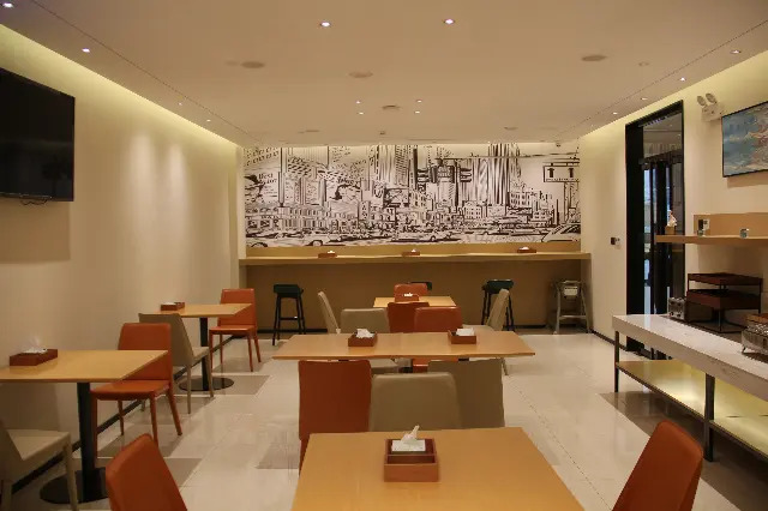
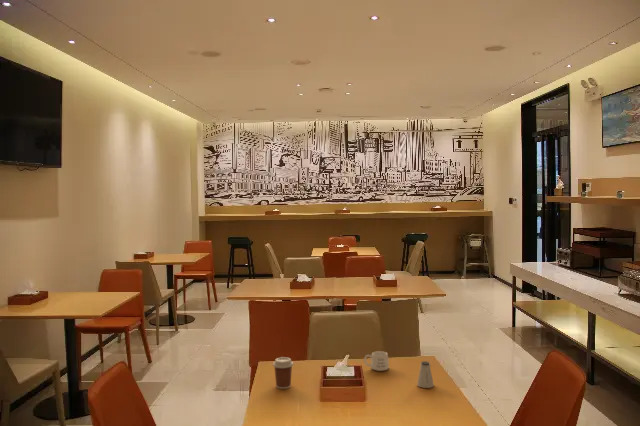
+ coffee cup [272,356,294,390]
+ saltshaker [416,360,435,389]
+ mug [363,350,390,372]
